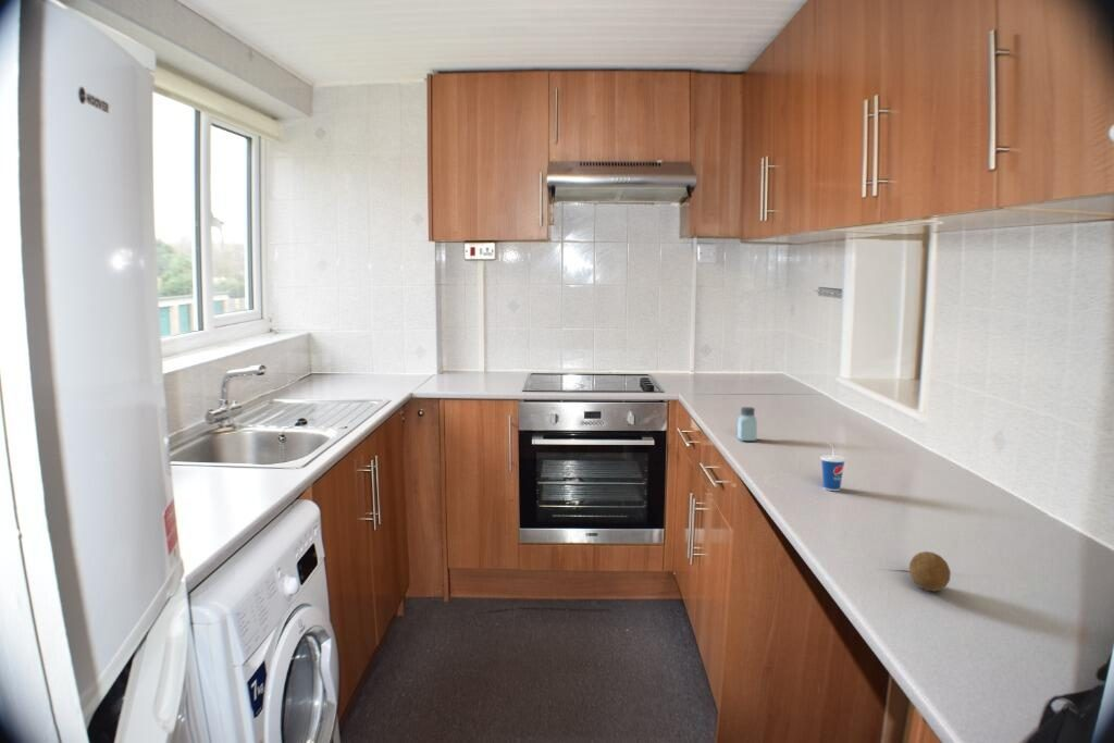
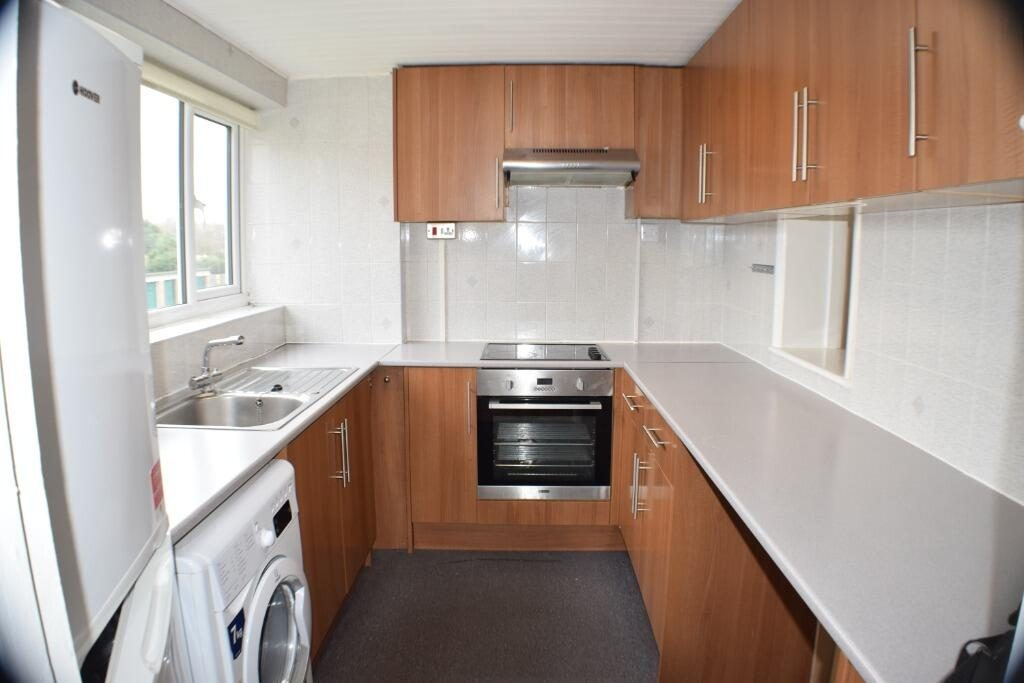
- cup [819,439,847,492]
- saltshaker [737,406,758,442]
- fruit [908,550,952,592]
